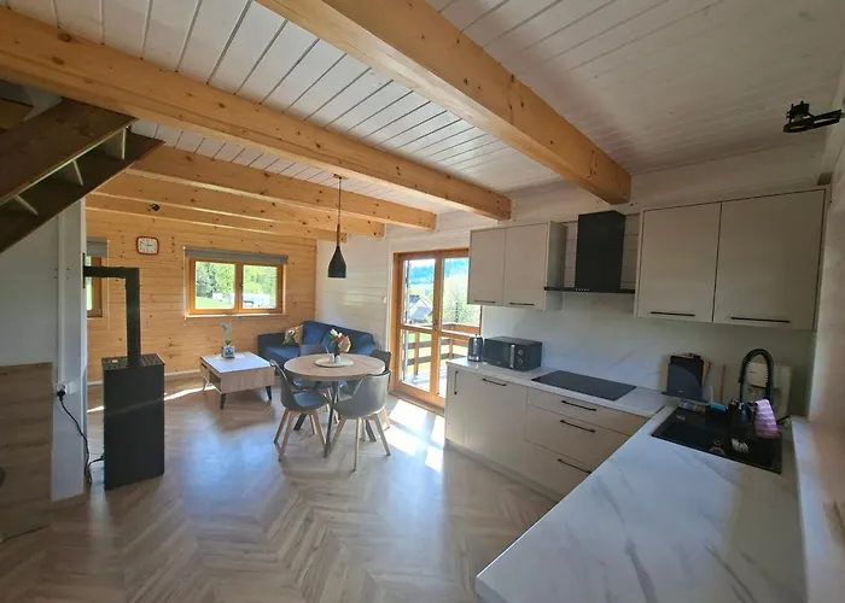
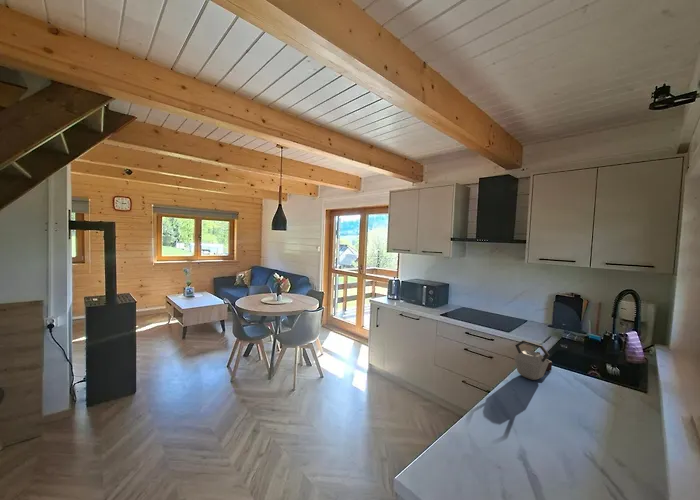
+ kettle [513,339,553,381]
